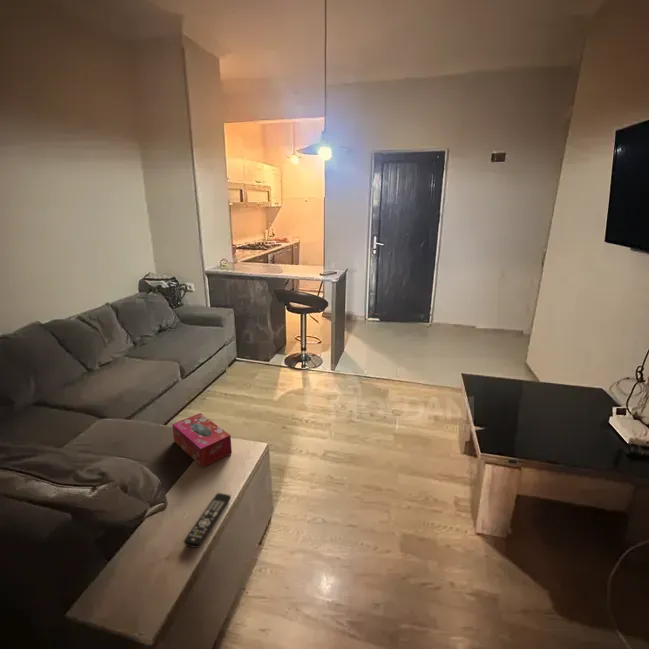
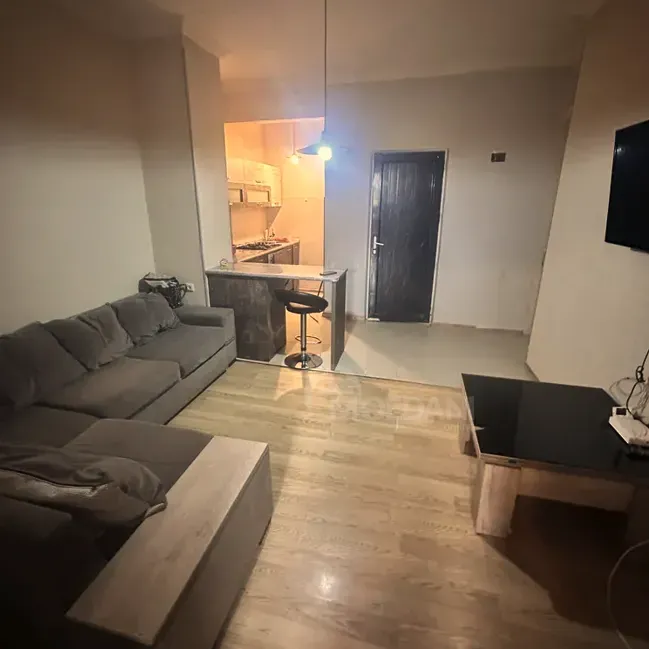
- remote control [183,492,232,549]
- tissue box [171,412,233,468]
